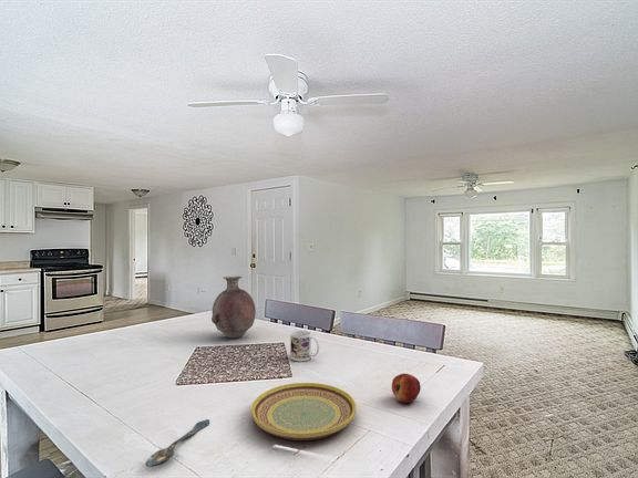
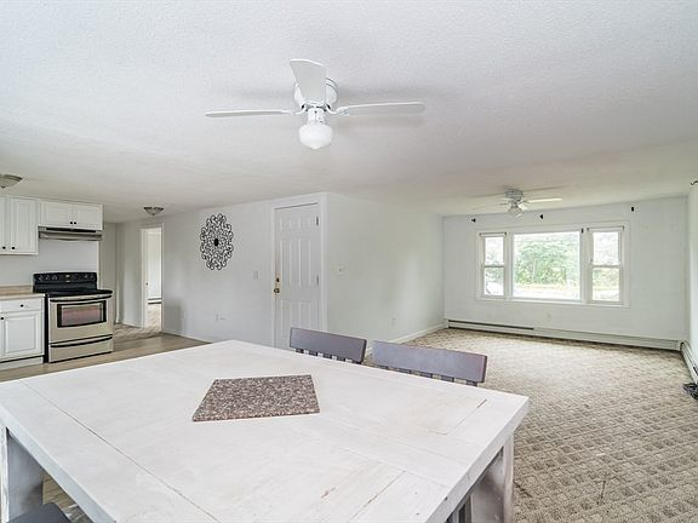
- vase [210,276,257,340]
- spoon [145,418,210,468]
- apple [391,373,422,404]
- mug [289,330,320,362]
- plate [250,382,357,441]
